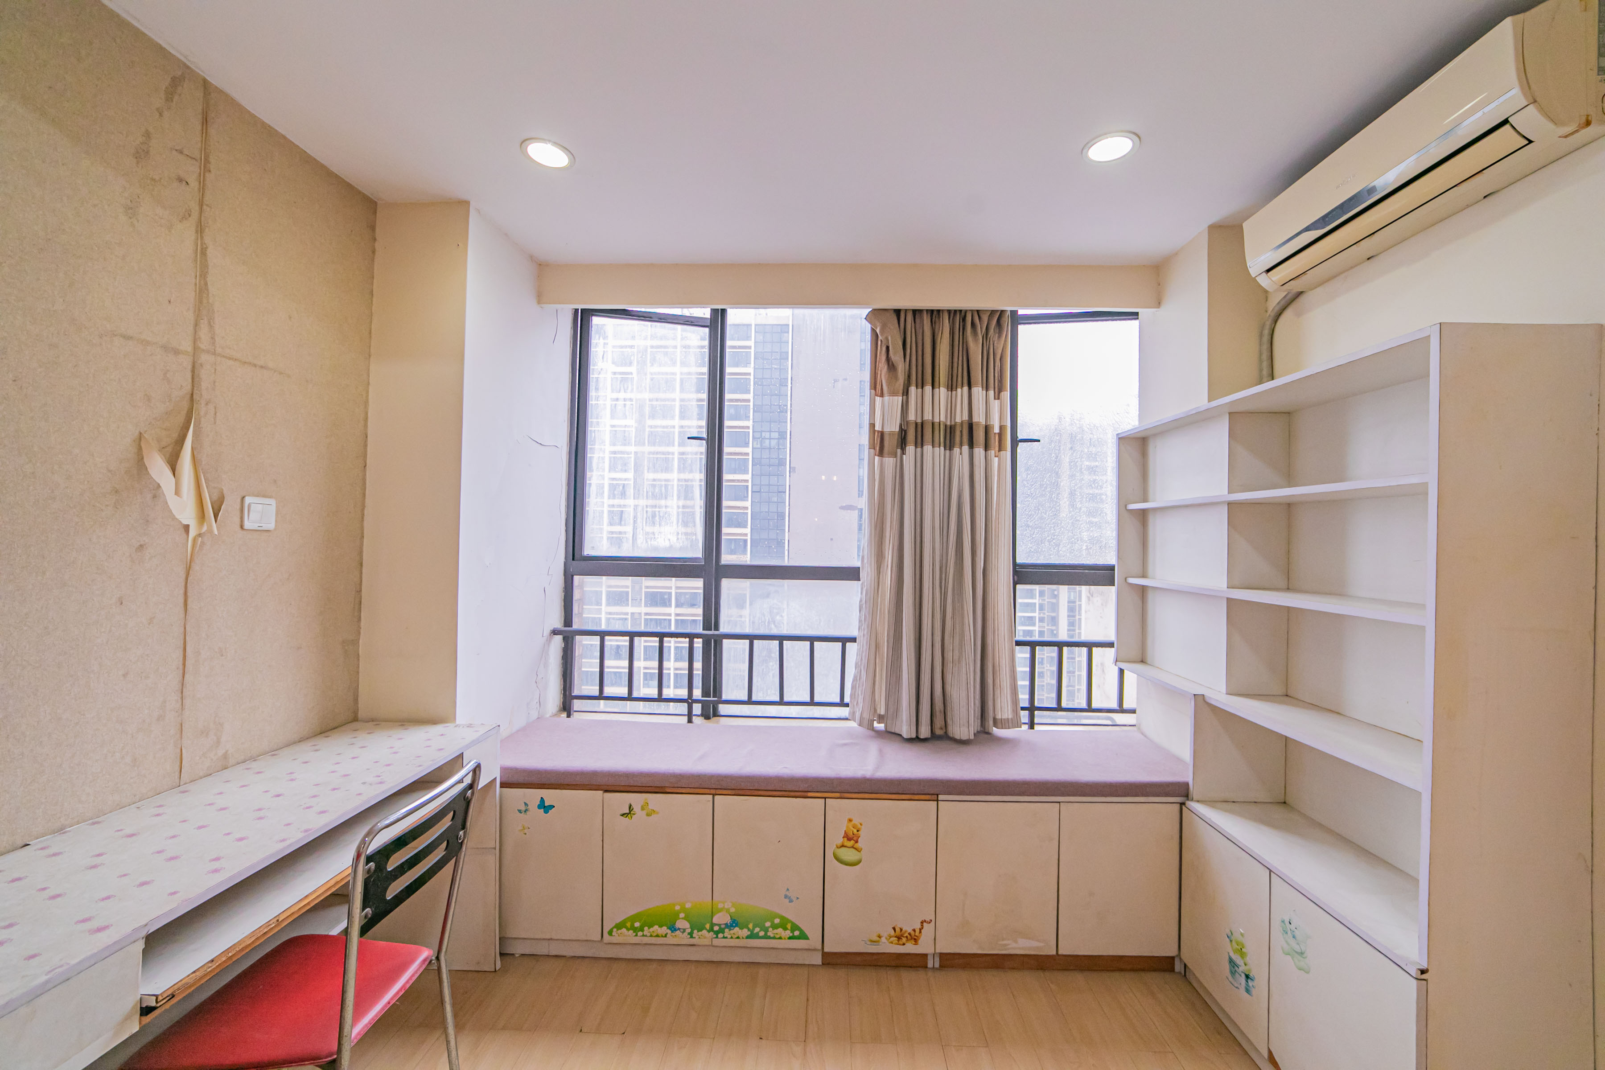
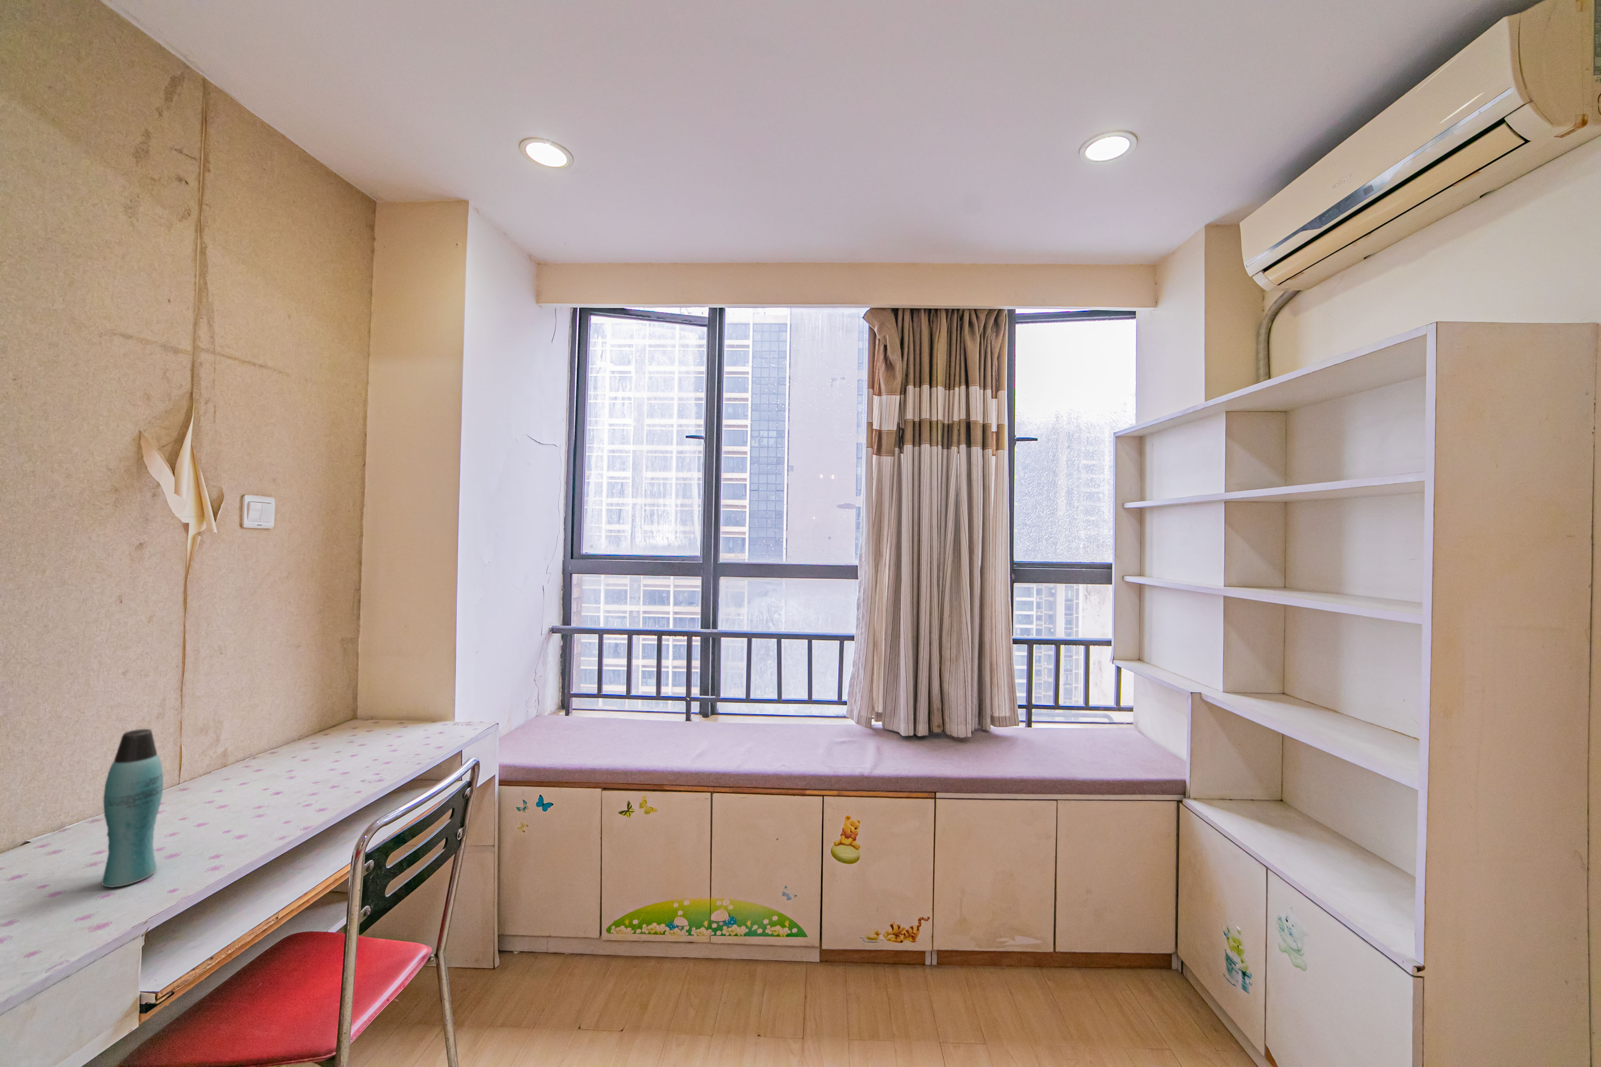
+ bottle [101,729,163,888]
